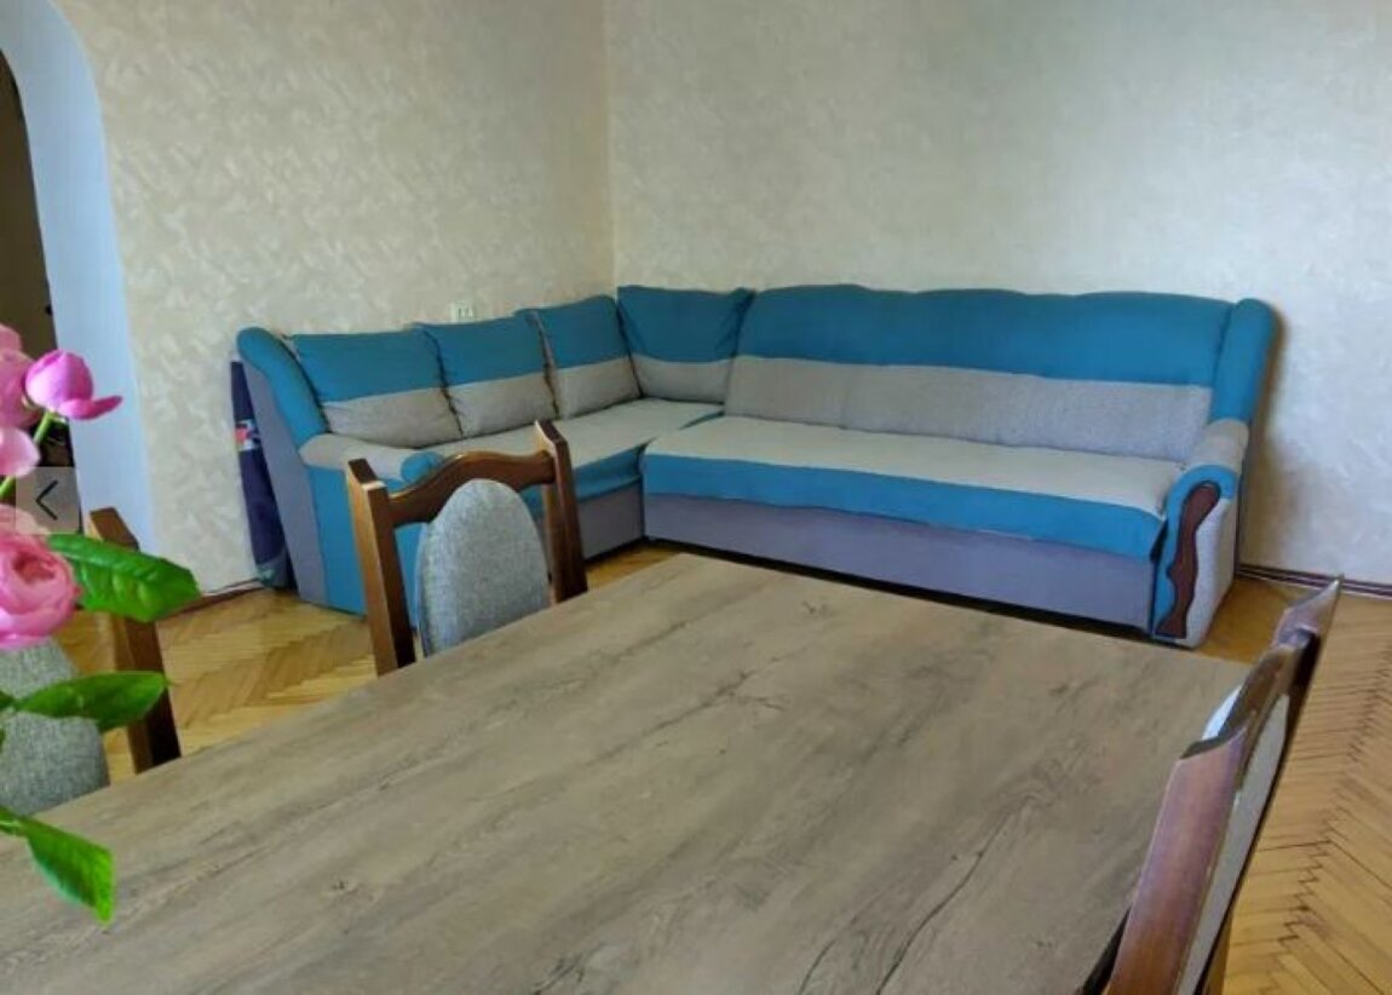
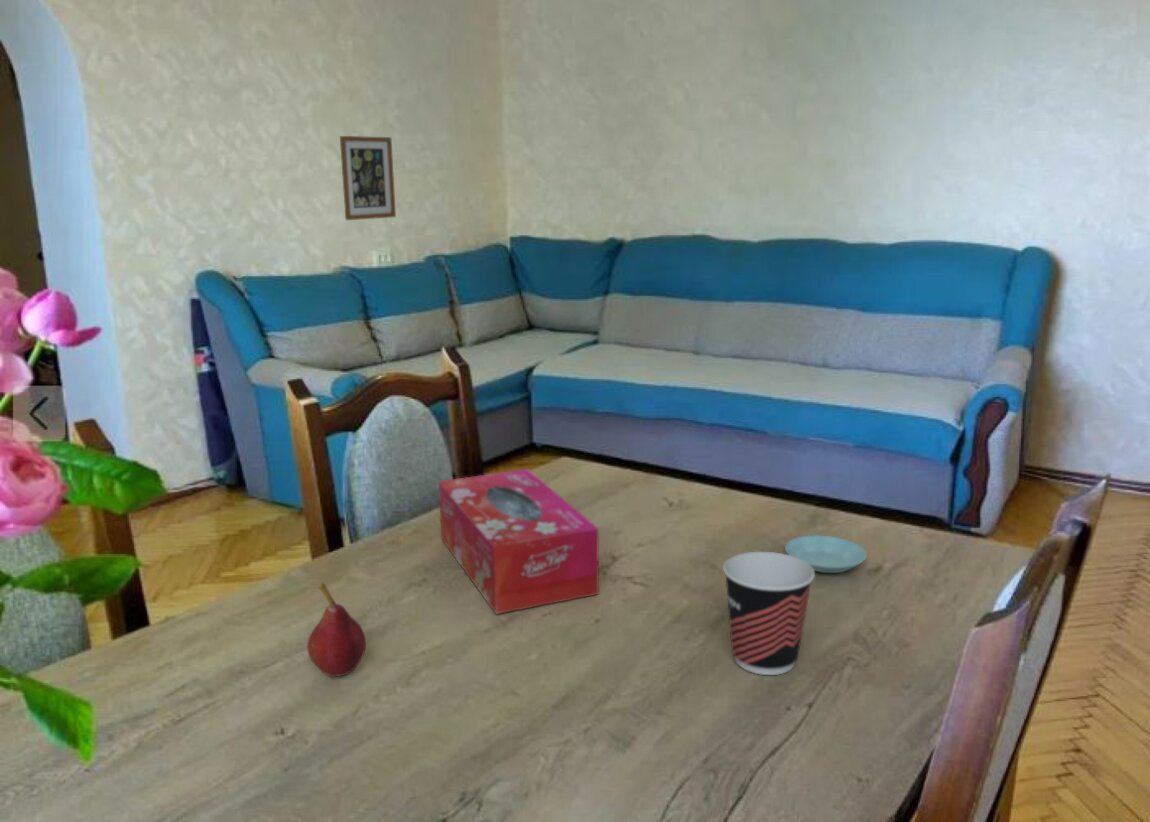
+ saucer [784,535,867,574]
+ tissue box [438,468,600,615]
+ cup [722,551,816,676]
+ fruit [306,582,367,677]
+ wall art [339,135,397,221]
